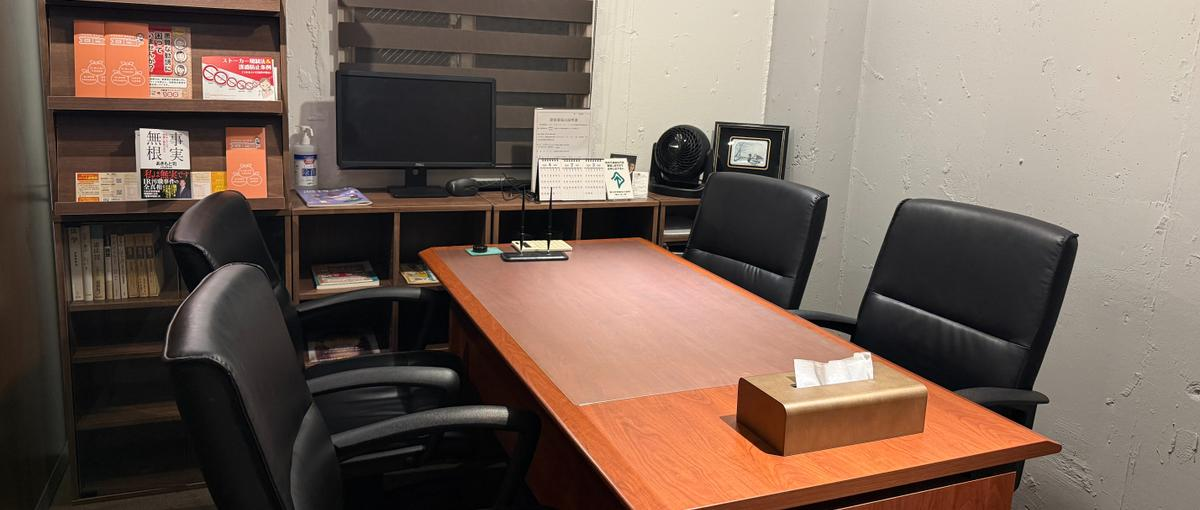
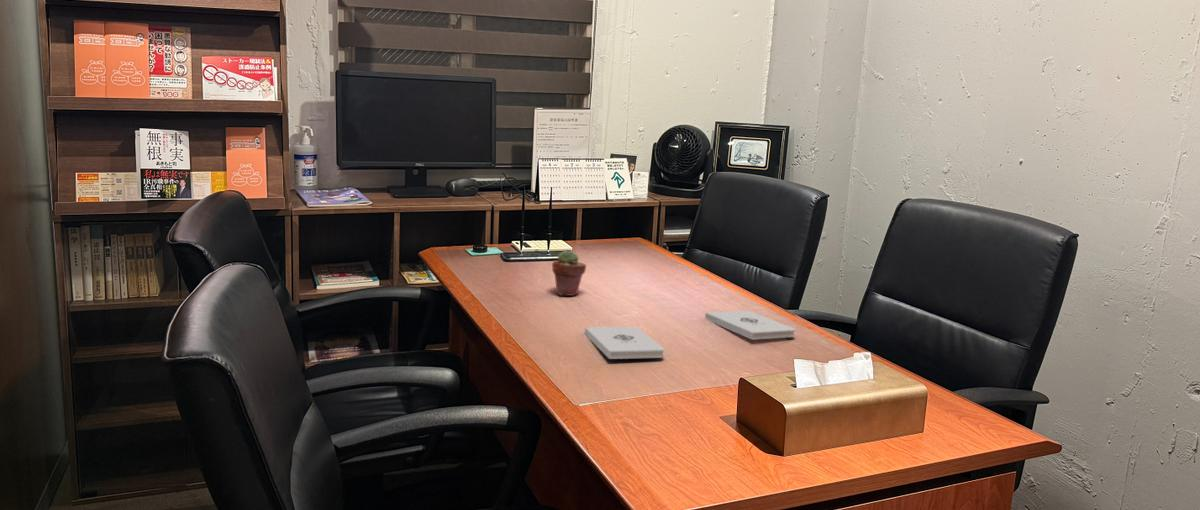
+ notepad [704,310,796,341]
+ potted succulent [551,249,587,297]
+ notepad [584,326,665,360]
